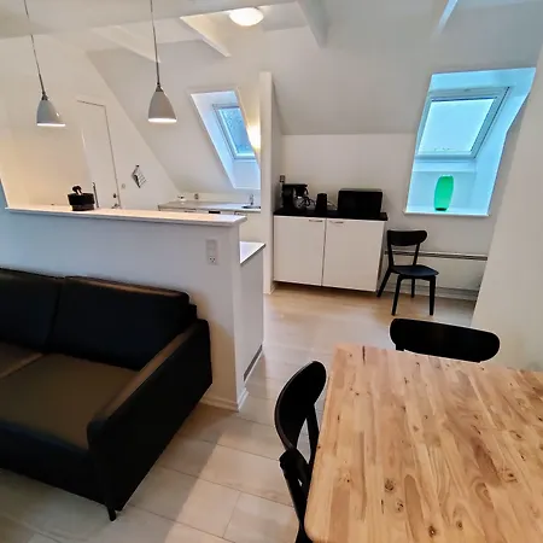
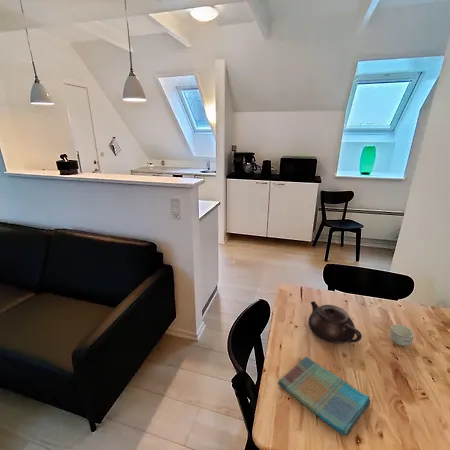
+ teapot [307,300,363,344]
+ dish towel [277,356,372,437]
+ cup [389,323,415,347]
